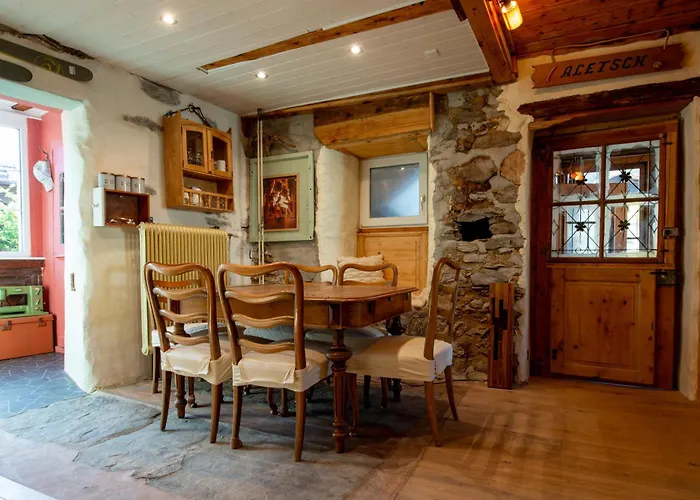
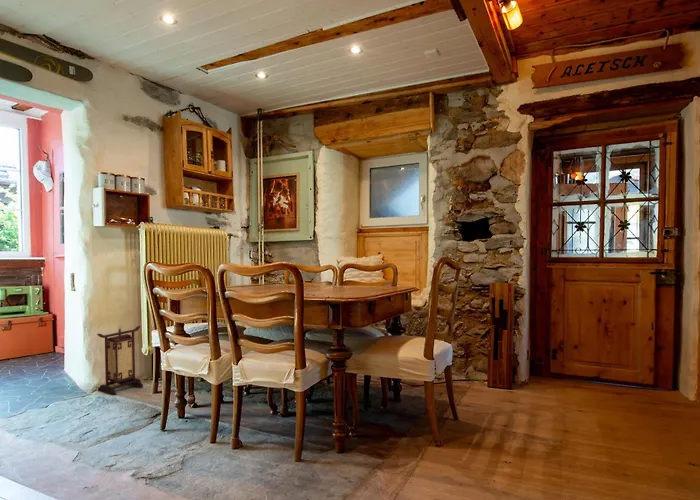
+ lantern [96,325,144,396]
